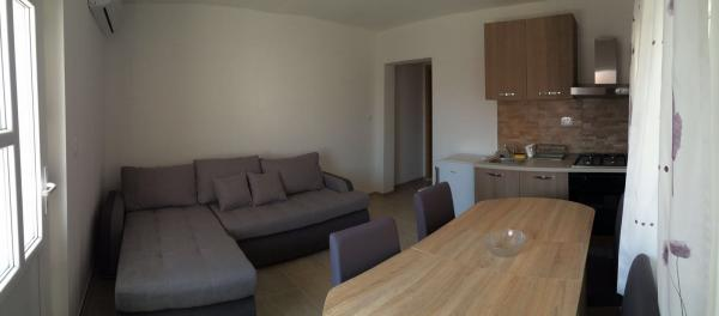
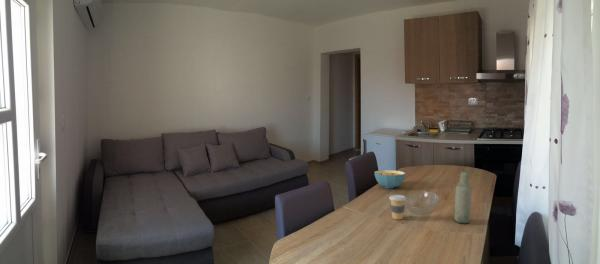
+ cereal bowl [373,169,406,189]
+ bottle [453,170,473,224]
+ coffee cup [388,194,407,221]
